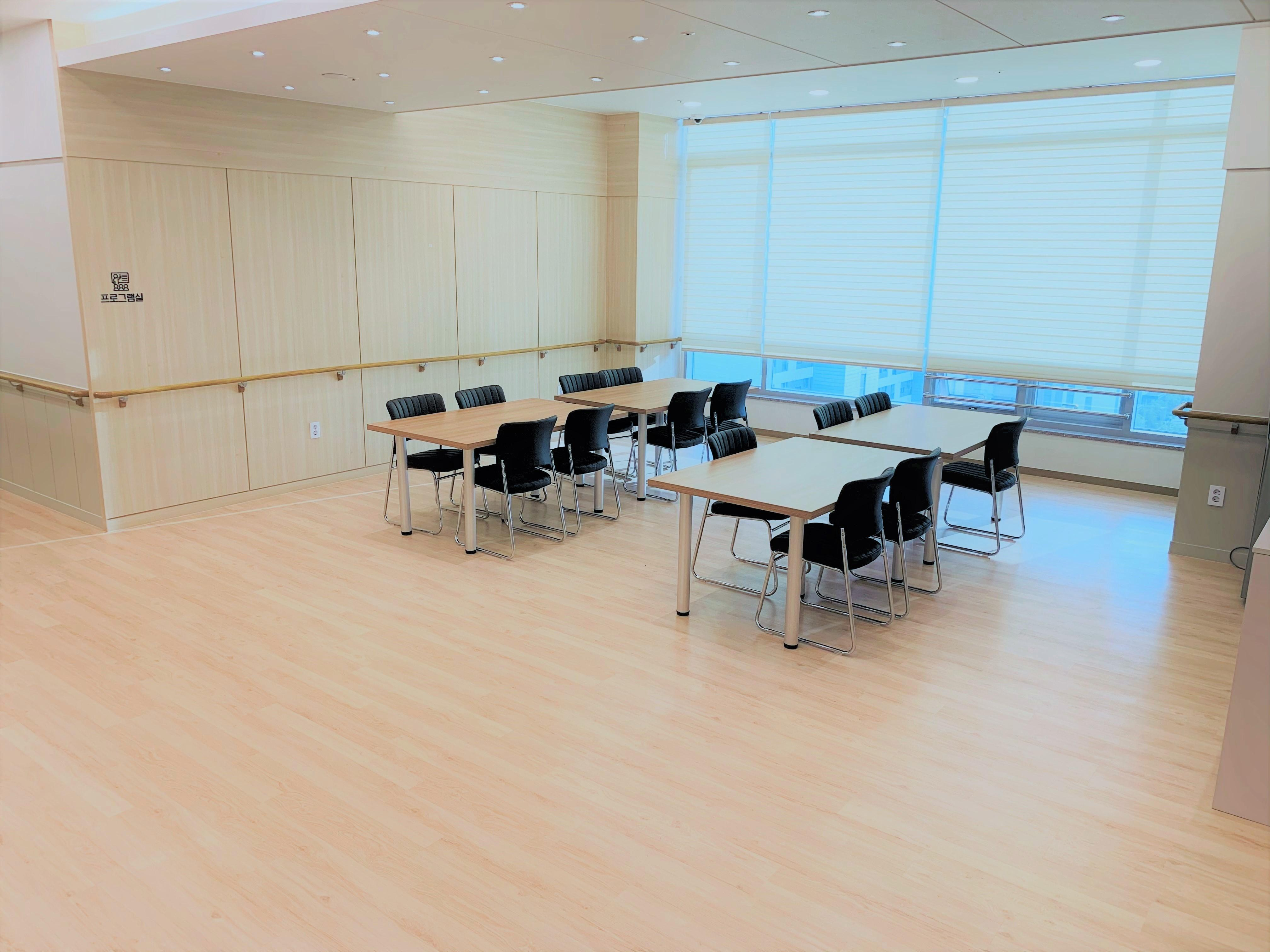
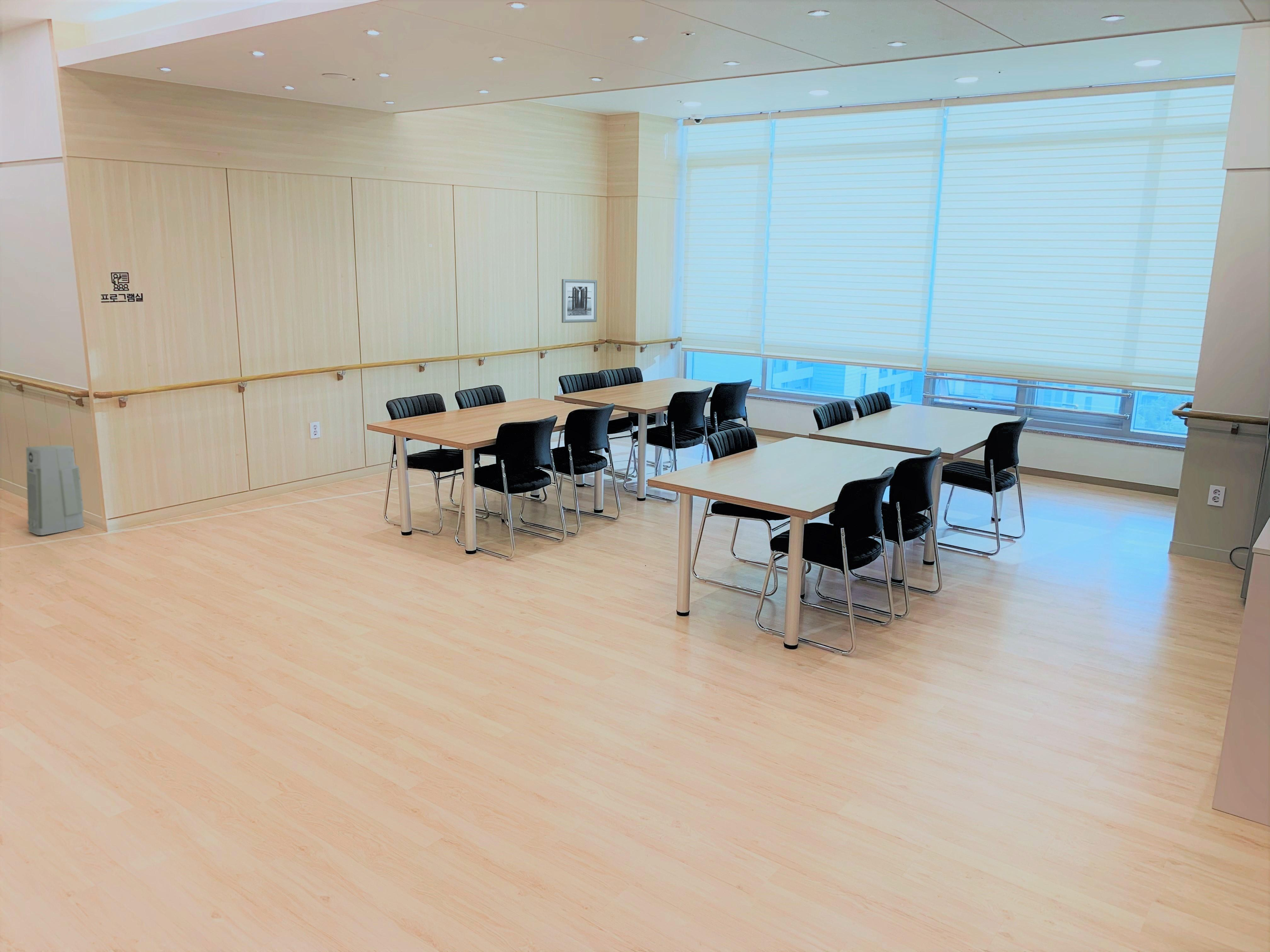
+ air purifier [26,445,84,535]
+ wall art [561,279,597,323]
